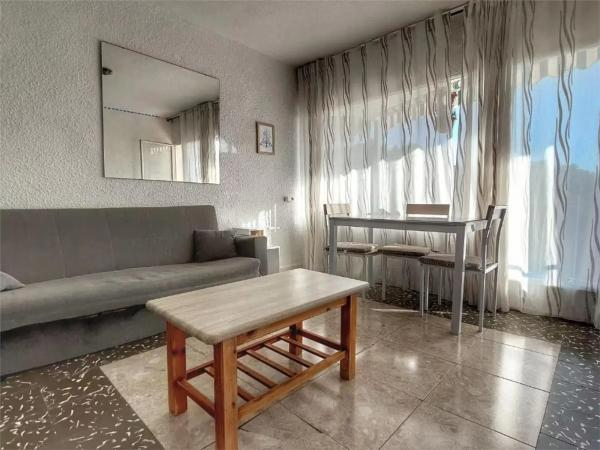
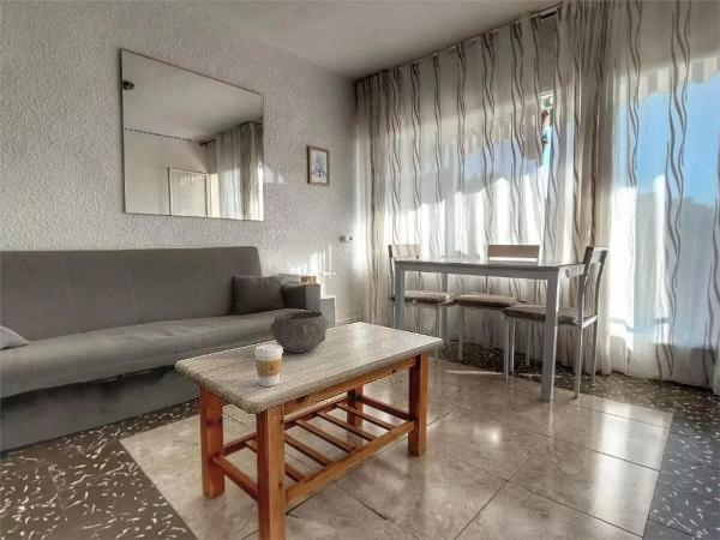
+ coffee cup [253,343,284,388]
+ bowl [269,310,330,354]
